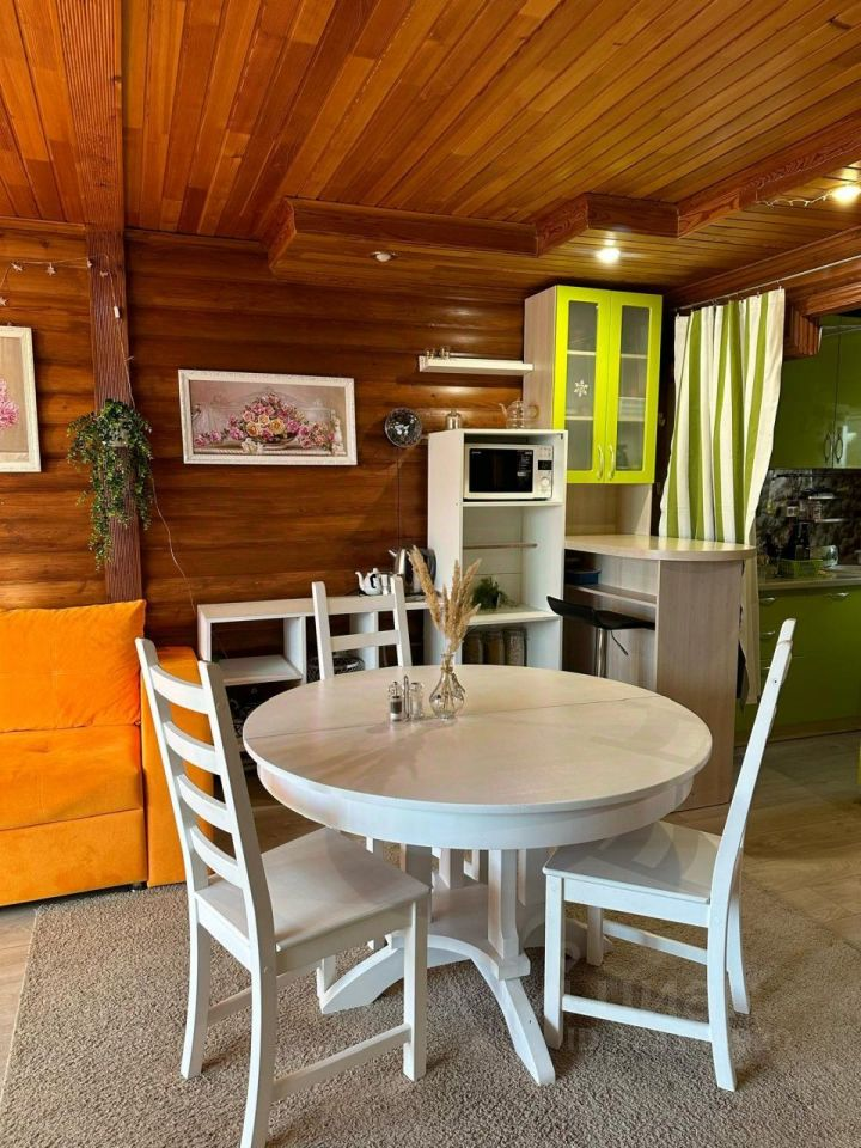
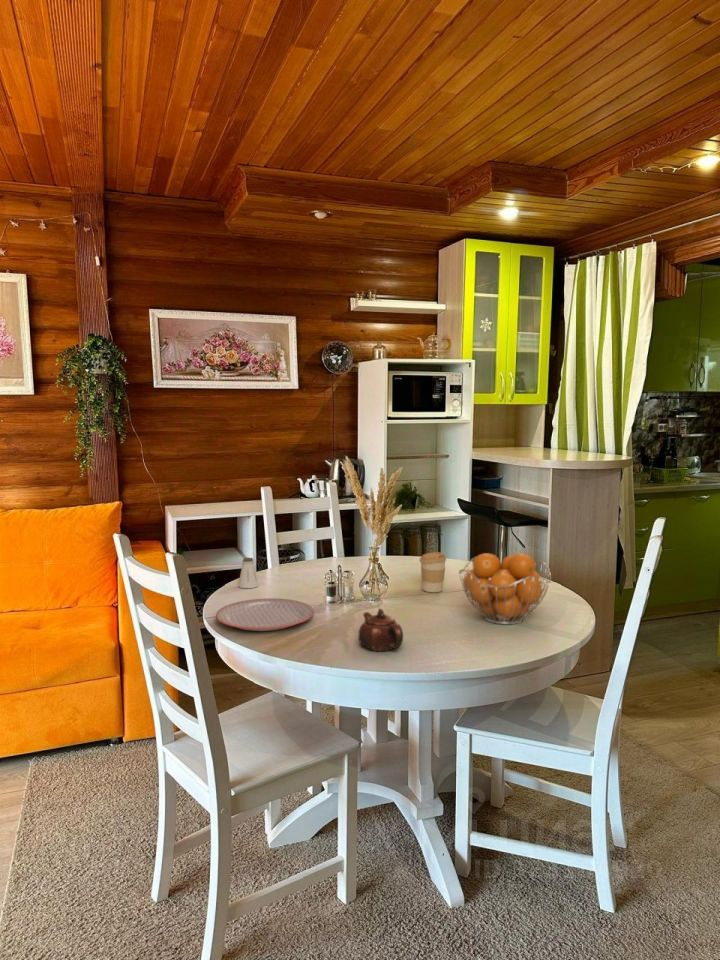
+ saltshaker [237,557,260,589]
+ plate [215,598,315,632]
+ fruit basket [458,552,552,625]
+ coffee cup [419,551,447,593]
+ teapot [358,607,404,652]
